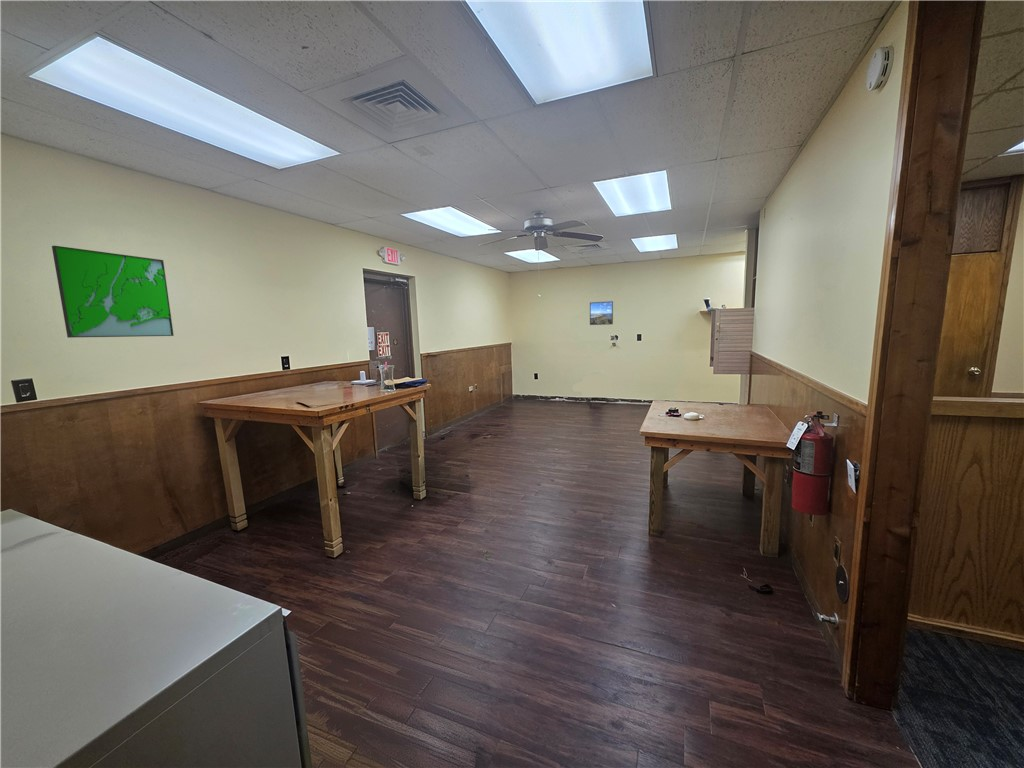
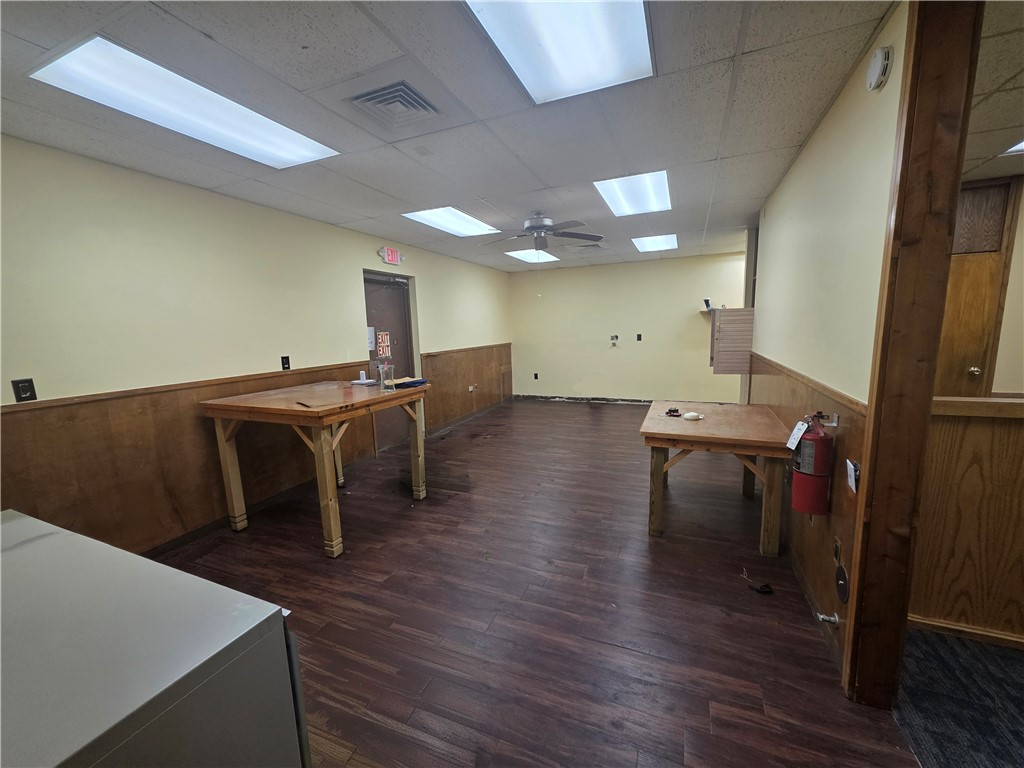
- map [51,245,175,339]
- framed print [589,300,614,326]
